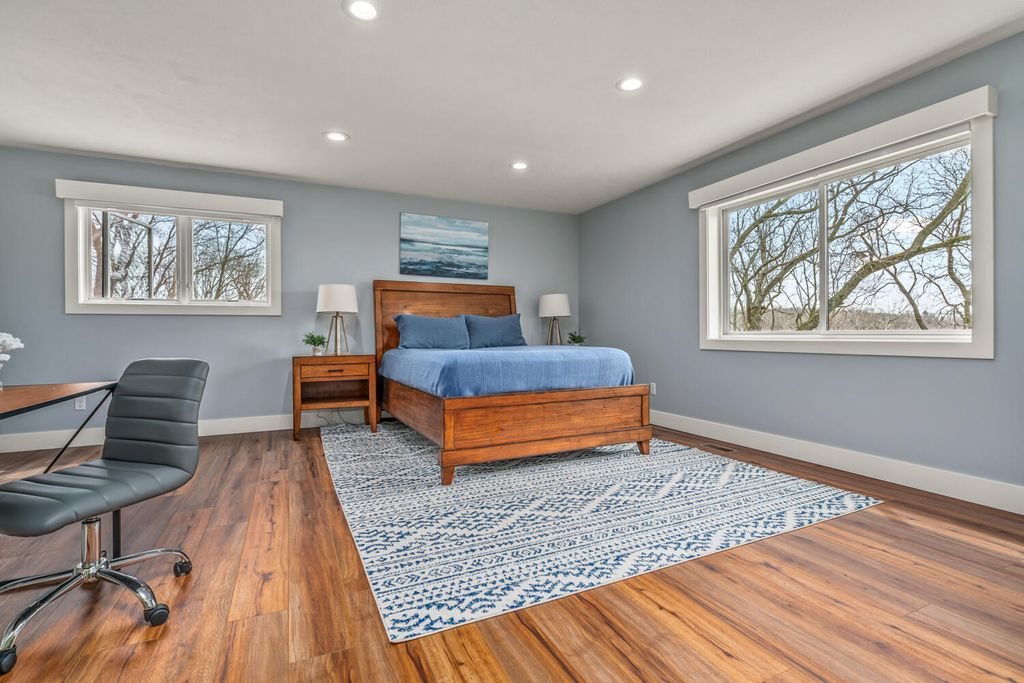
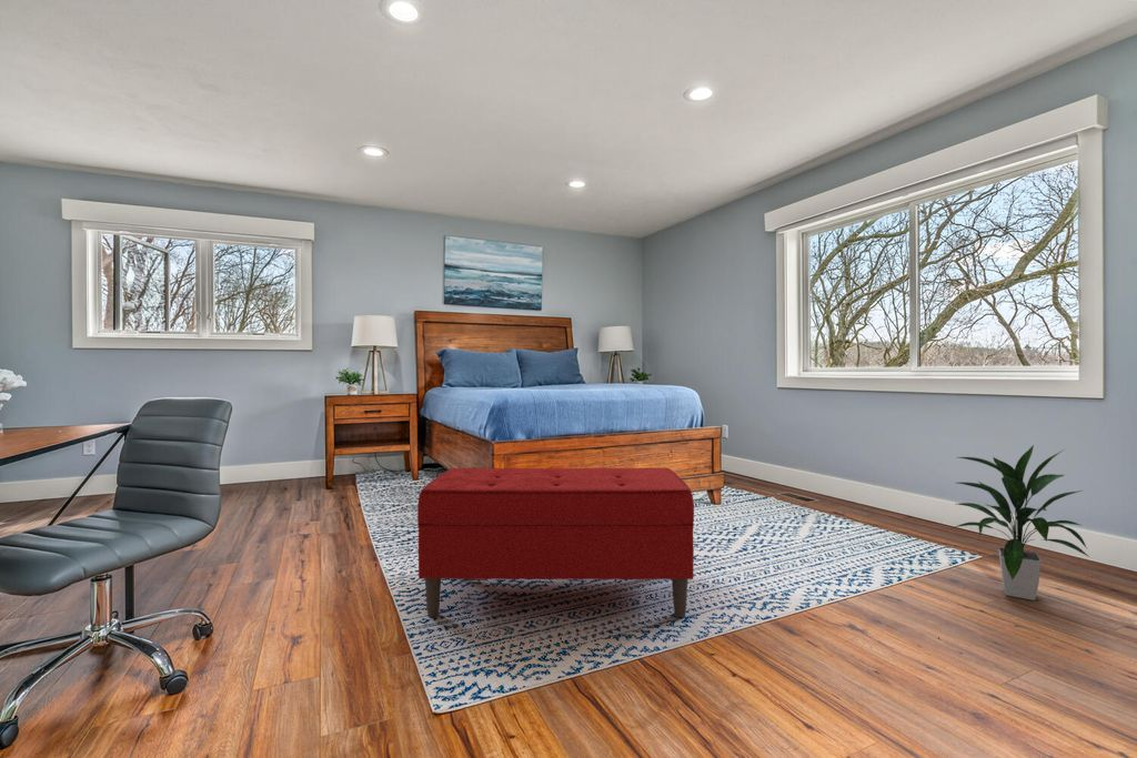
+ indoor plant [947,444,1089,602]
+ bench [416,467,695,618]
